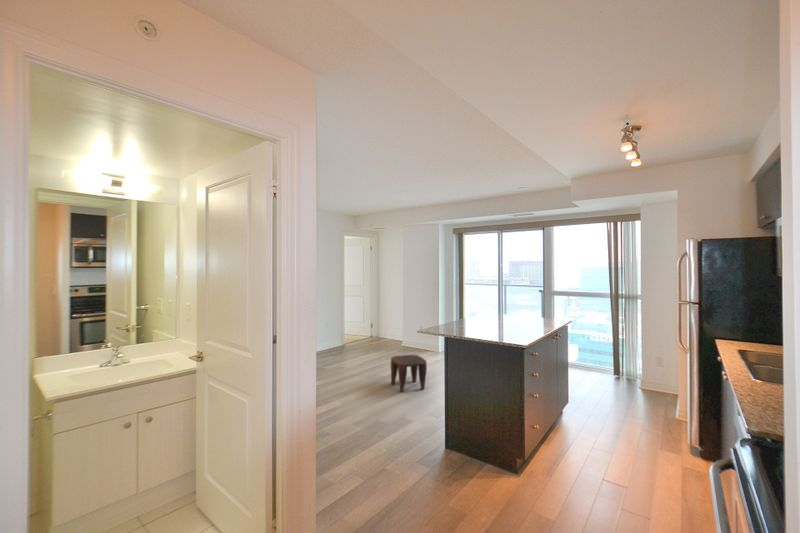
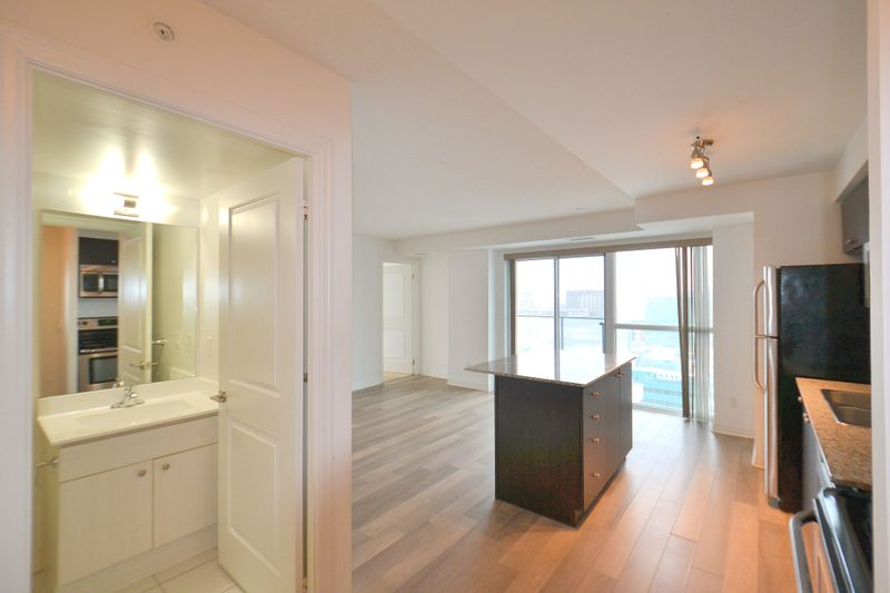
- stool [390,354,428,393]
